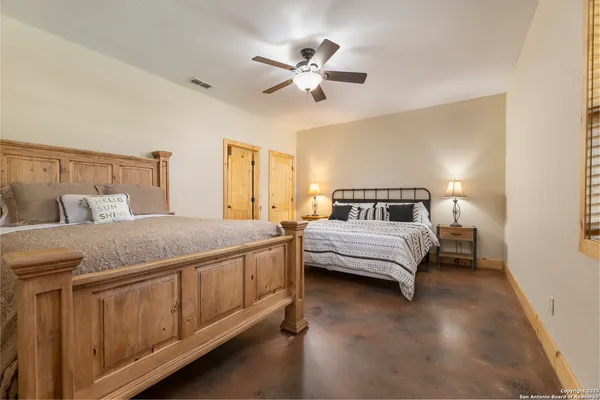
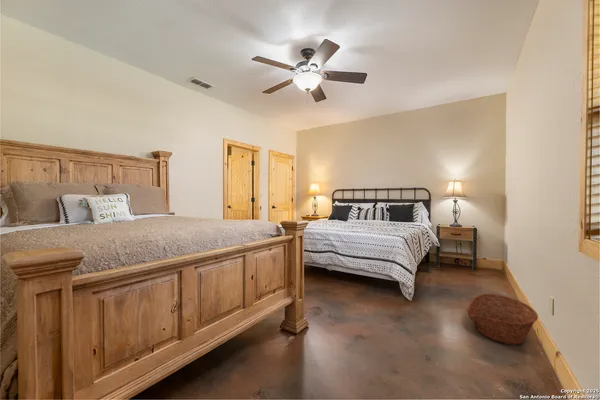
+ basket [466,293,539,346]
